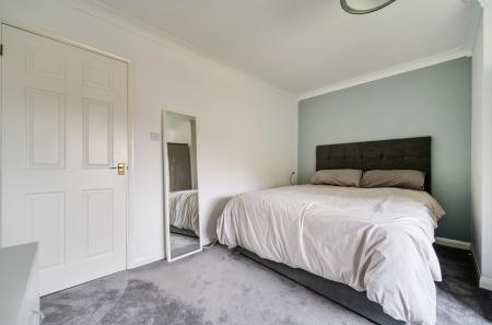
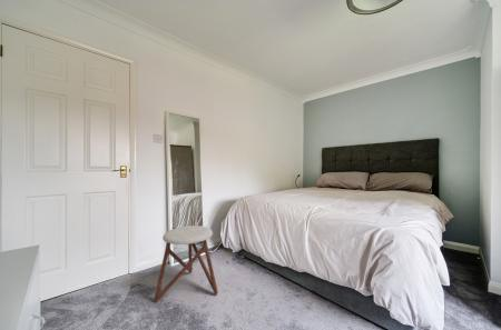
+ stool [153,224,219,303]
